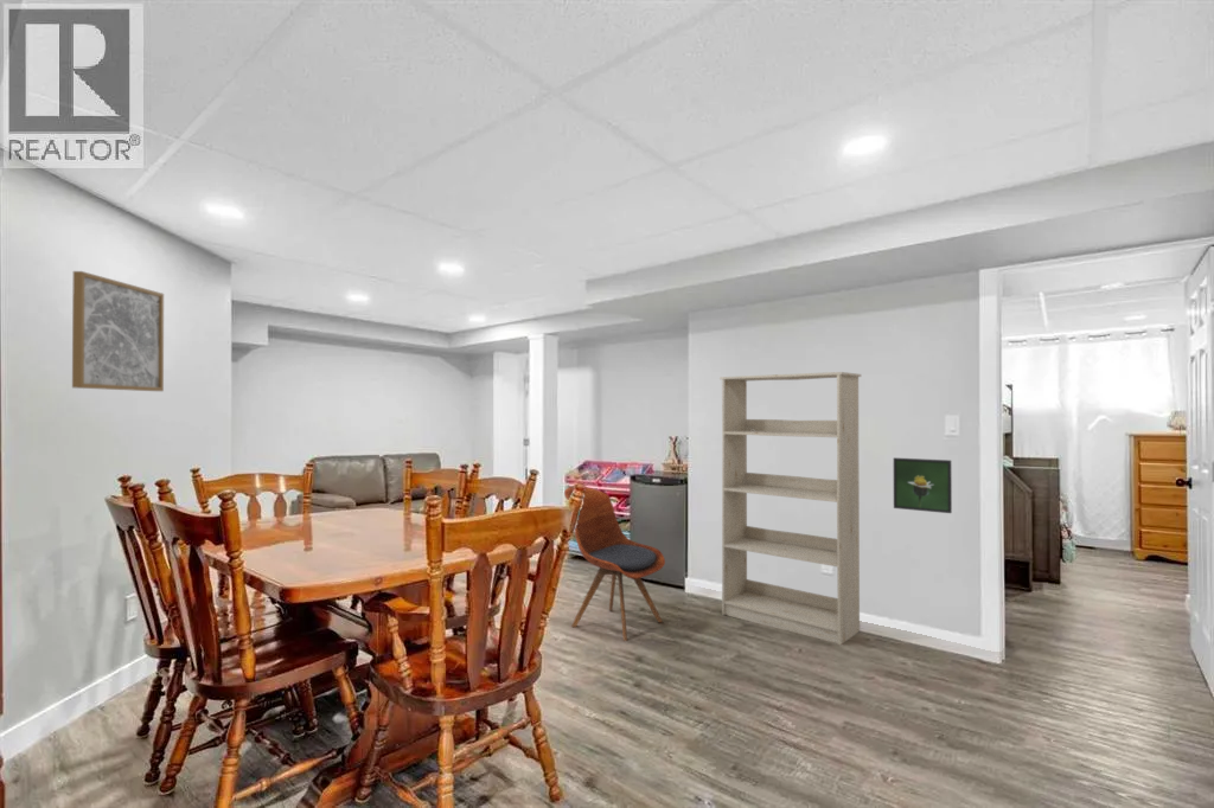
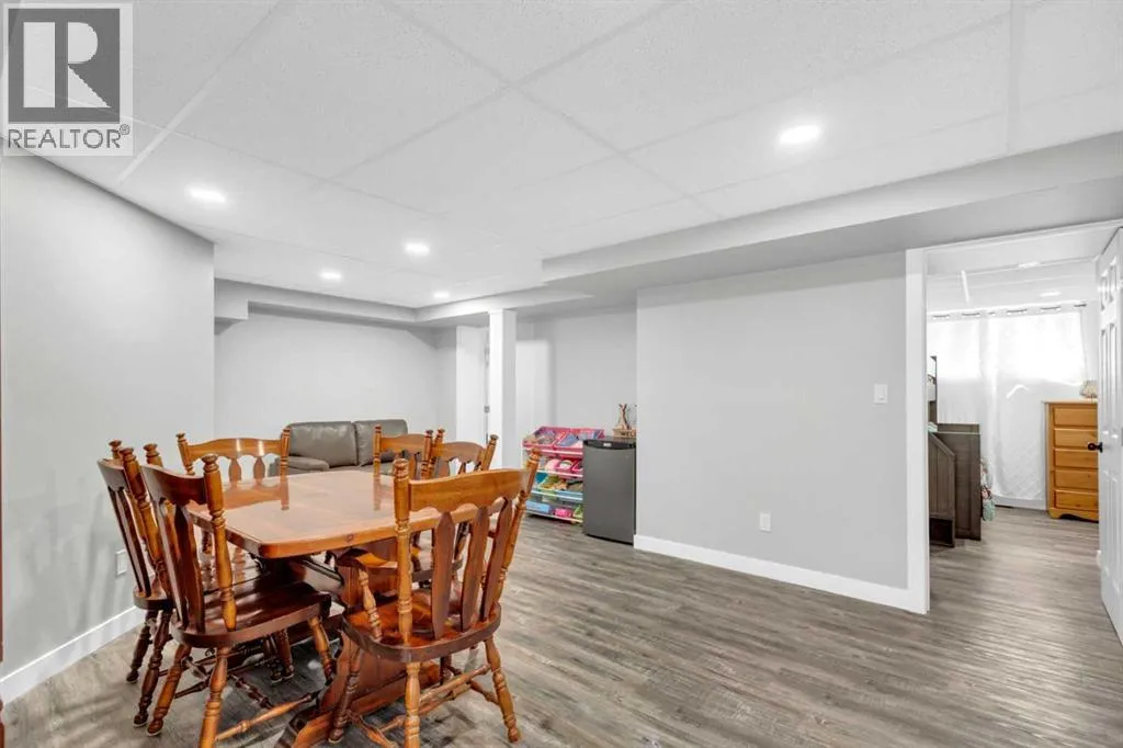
- wall art [71,270,165,392]
- bookcase [718,371,862,646]
- dining chair [563,486,666,642]
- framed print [893,456,953,514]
